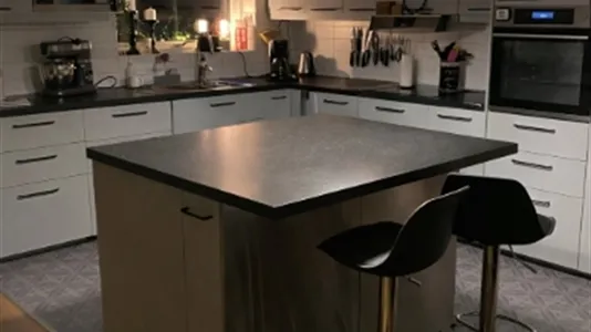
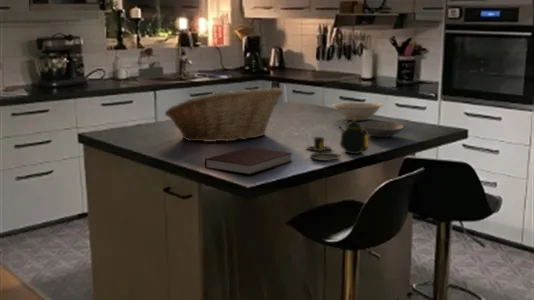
+ bowl [359,120,405,138]
+ bowl [331,102,385,121]
+ fruit basket [164,87,284,143]
+ notebook [204,147,293,176]
+ teapot [305,118,369,162]
